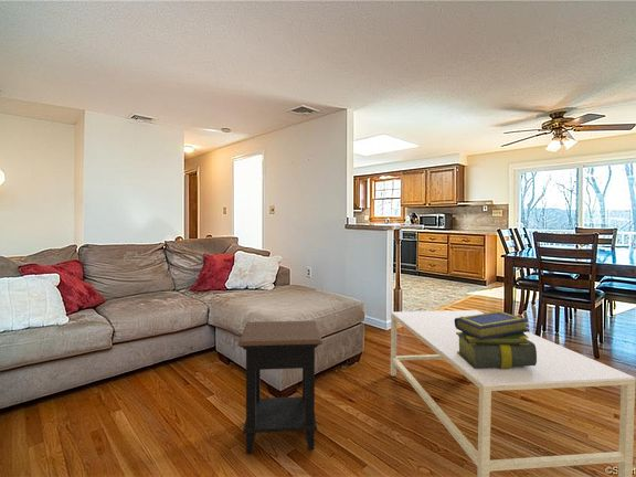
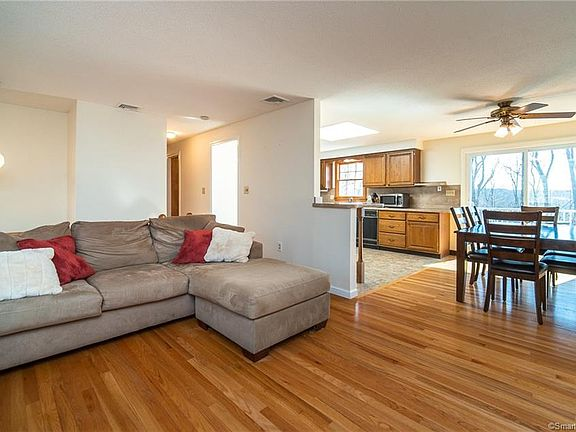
- stack of books [455,310,537,369]
- side table [236,320,324,454]
- coffee table [390,309,636,477]
